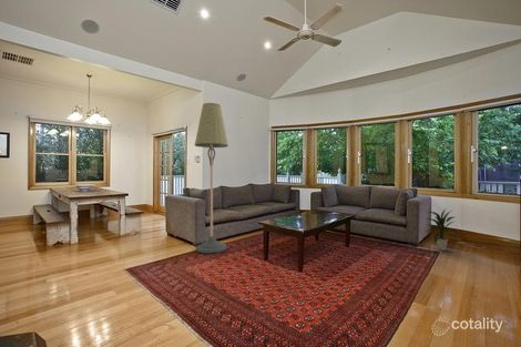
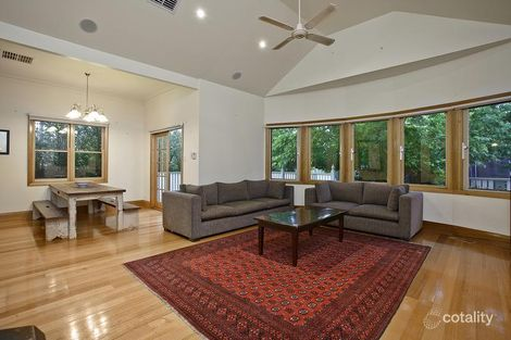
- indoor plant [425,208,461,252]
- floor lamp [194,102,229,255]
